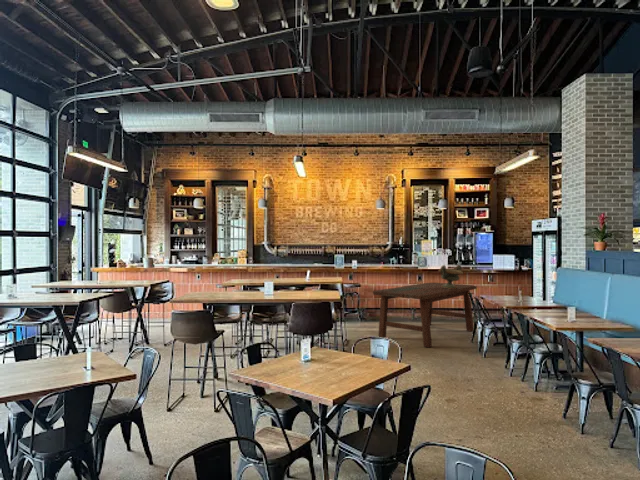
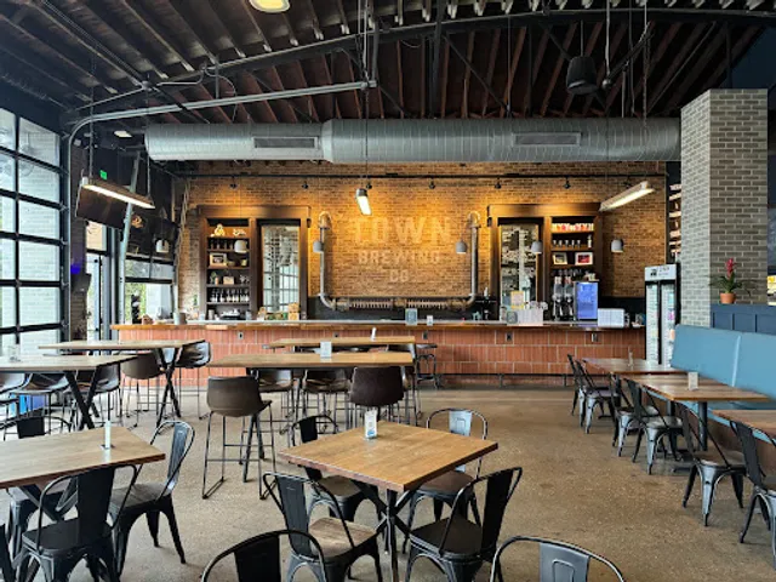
- decorative urn [437,263,464,289]
- dining table [372,282,478,348]
